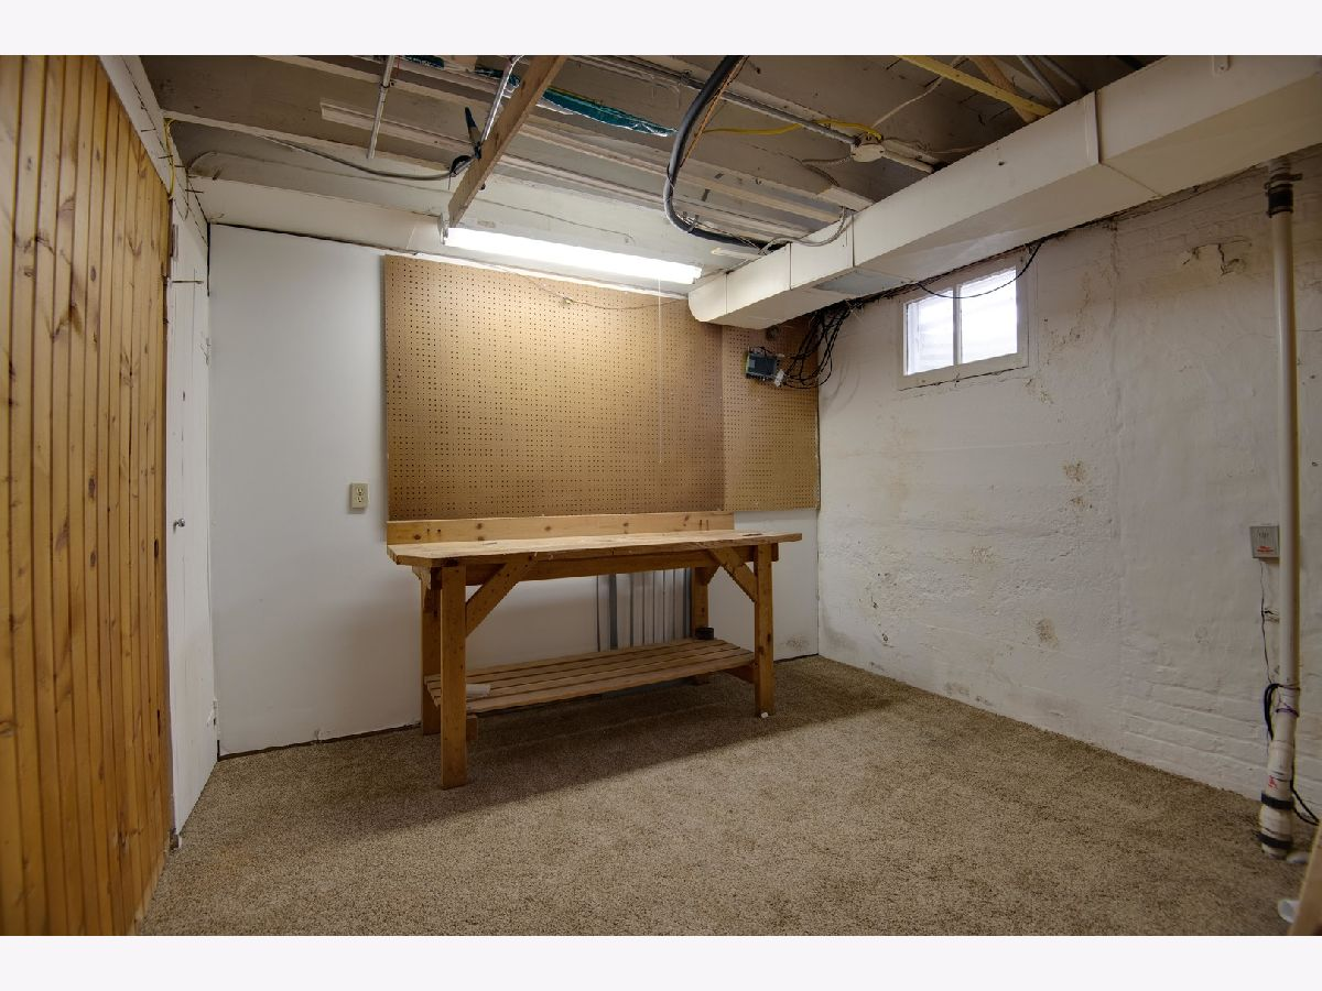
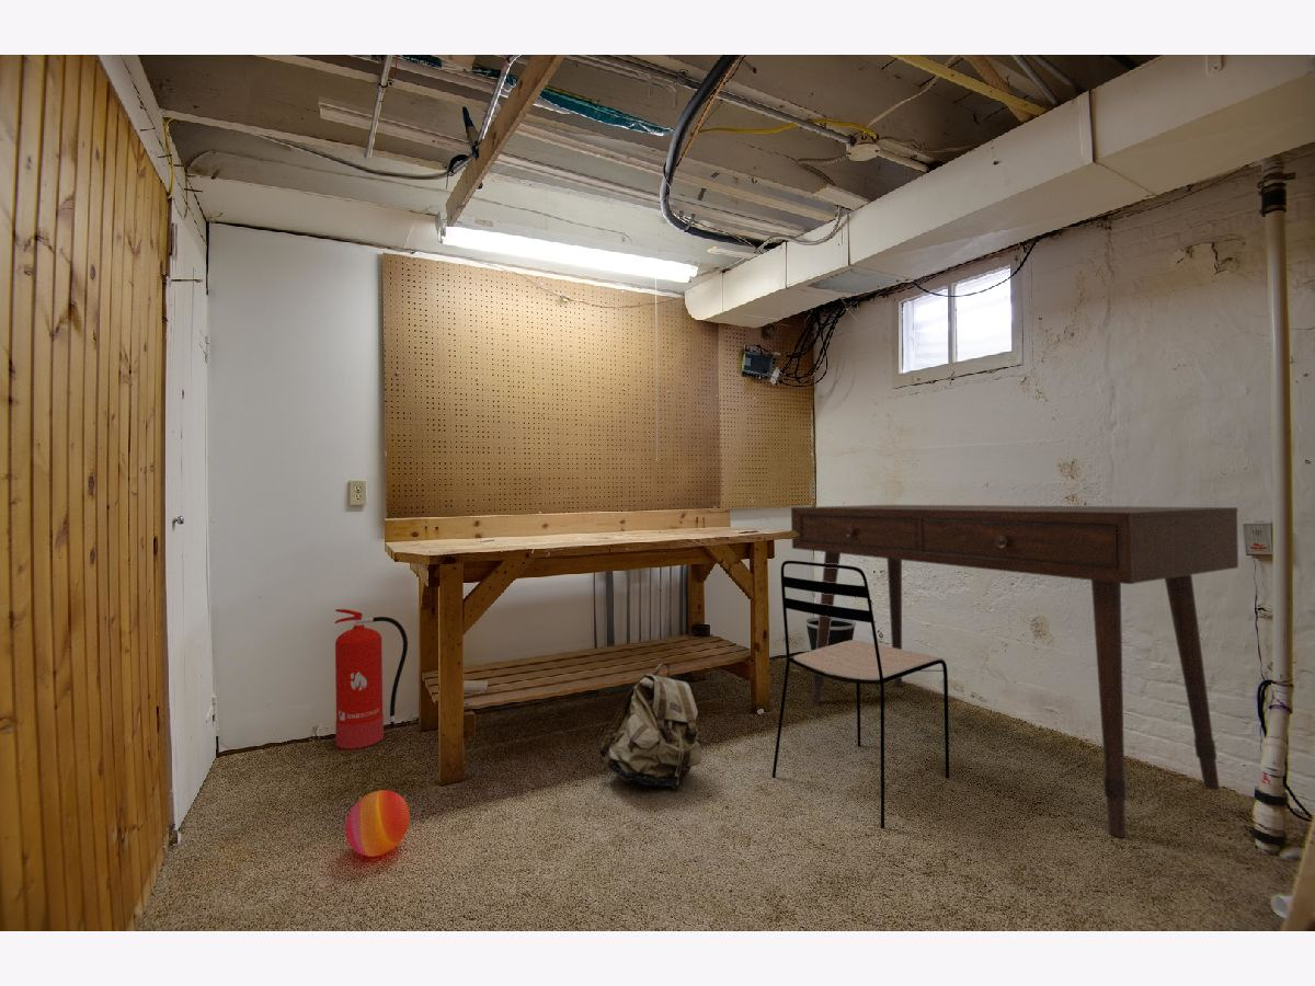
+ fire extinguisher [334,608,409,750]
+ dining chair [771,560,950,829]
+ backpack [598,661,704,791]
+ ball [344,789,411,858]
+ desk [790,504,1239,839]
+ wastebasket [804,617,857,675]
